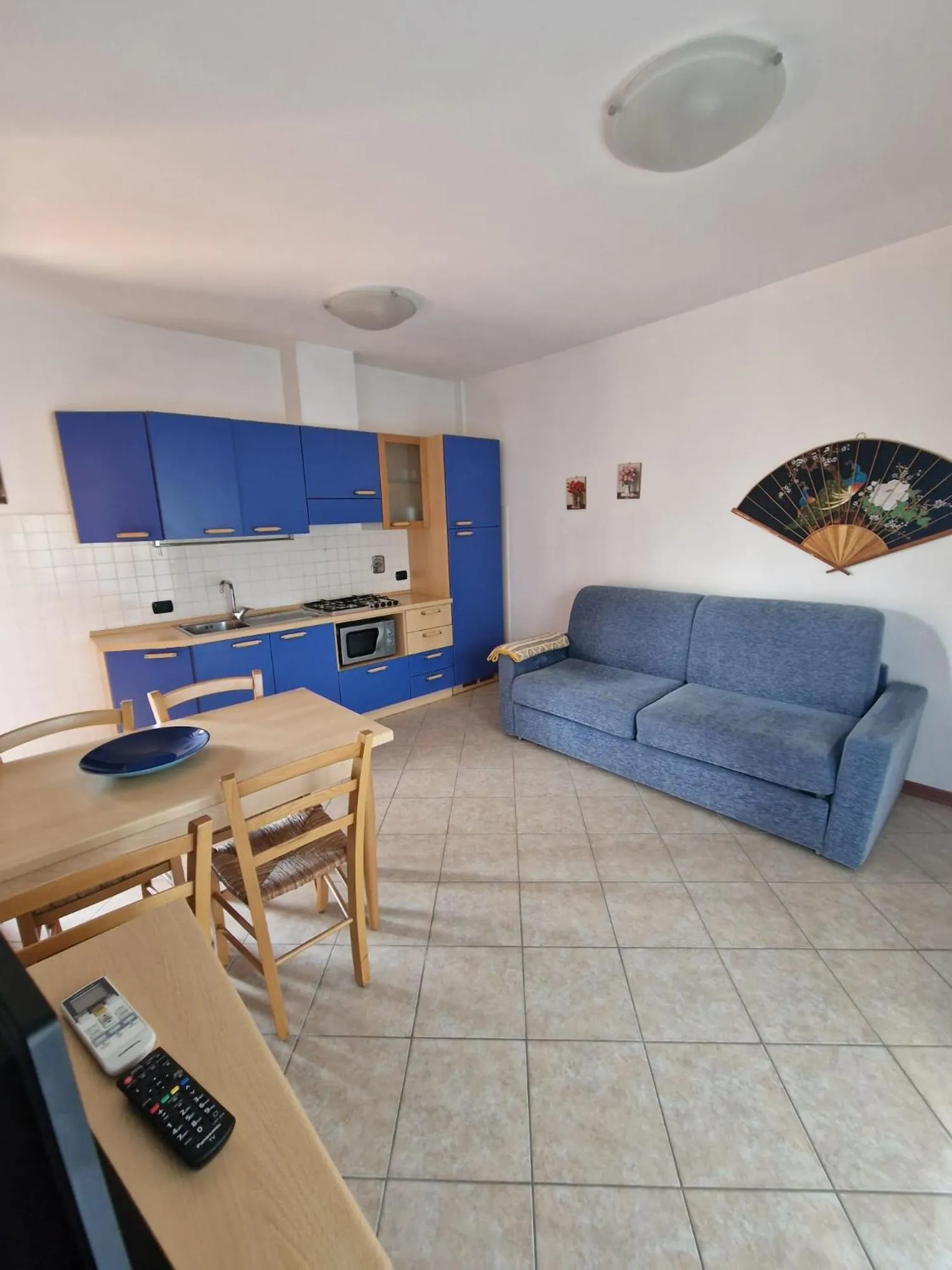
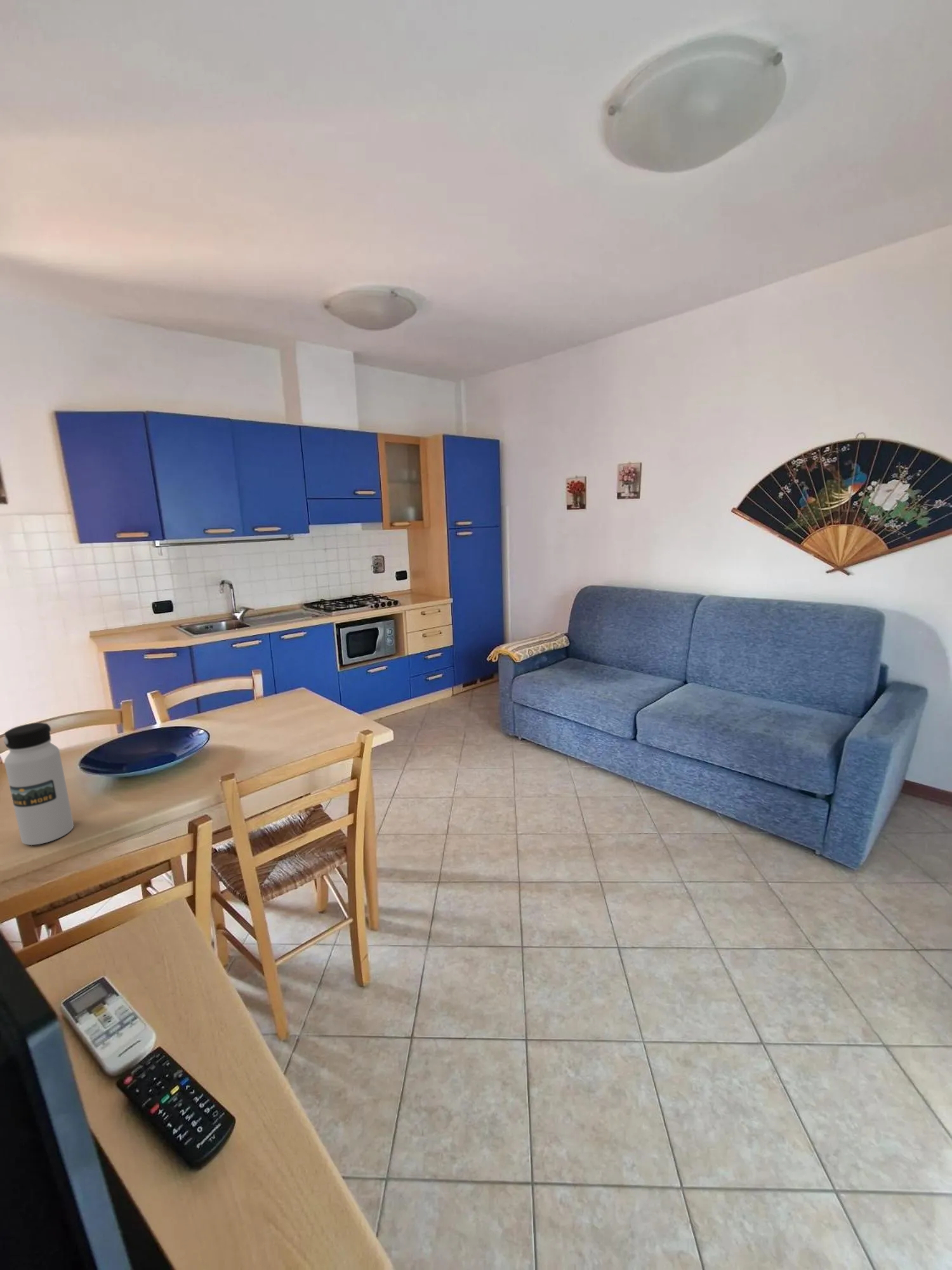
+ water bottle [3,722,74,846]
